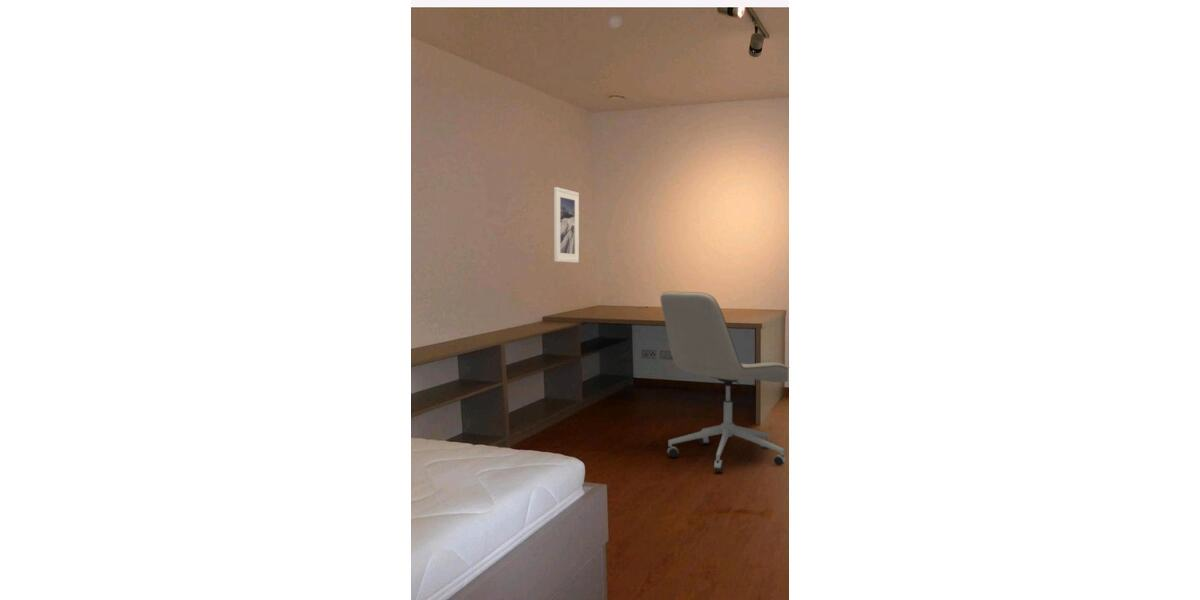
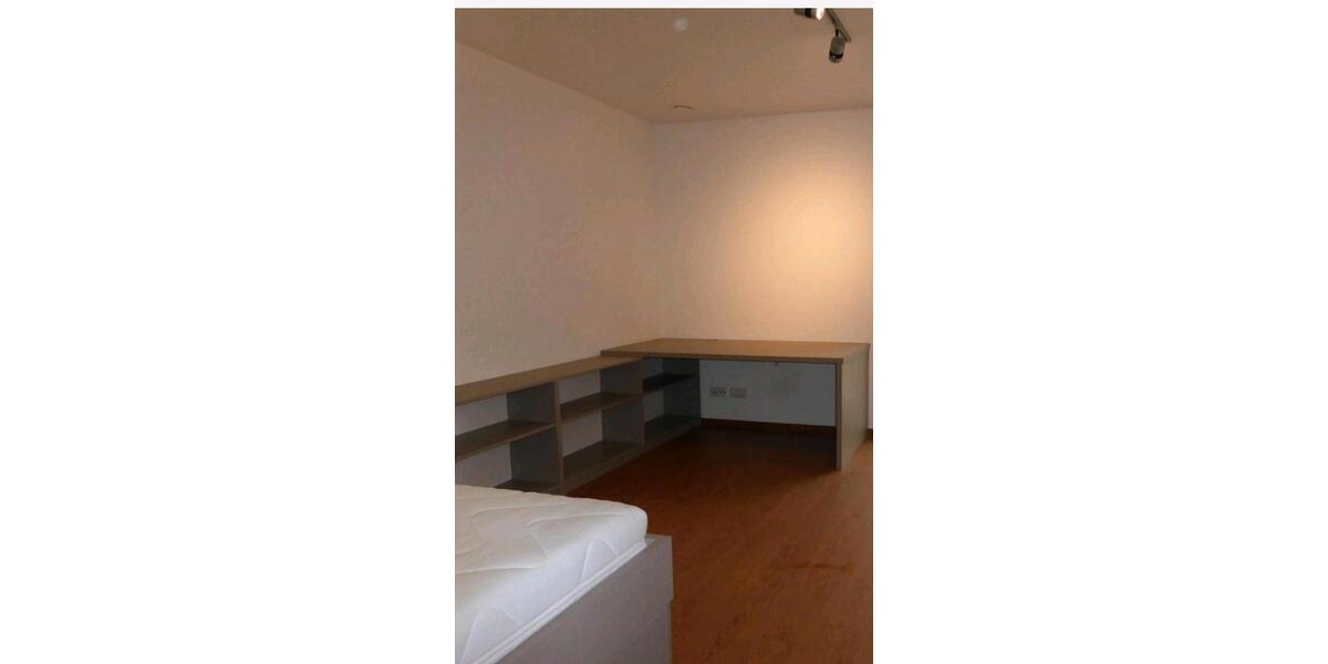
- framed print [553,186,580,264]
- office chair [659,291,789,472]
